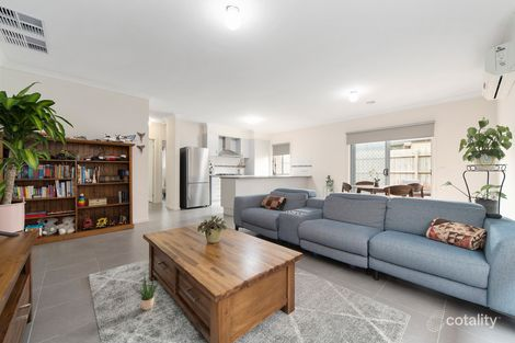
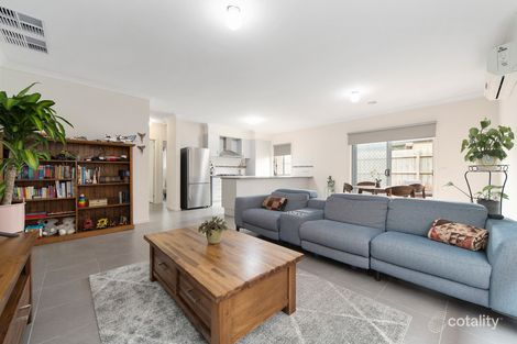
- potted plant [136,275,163,311]
